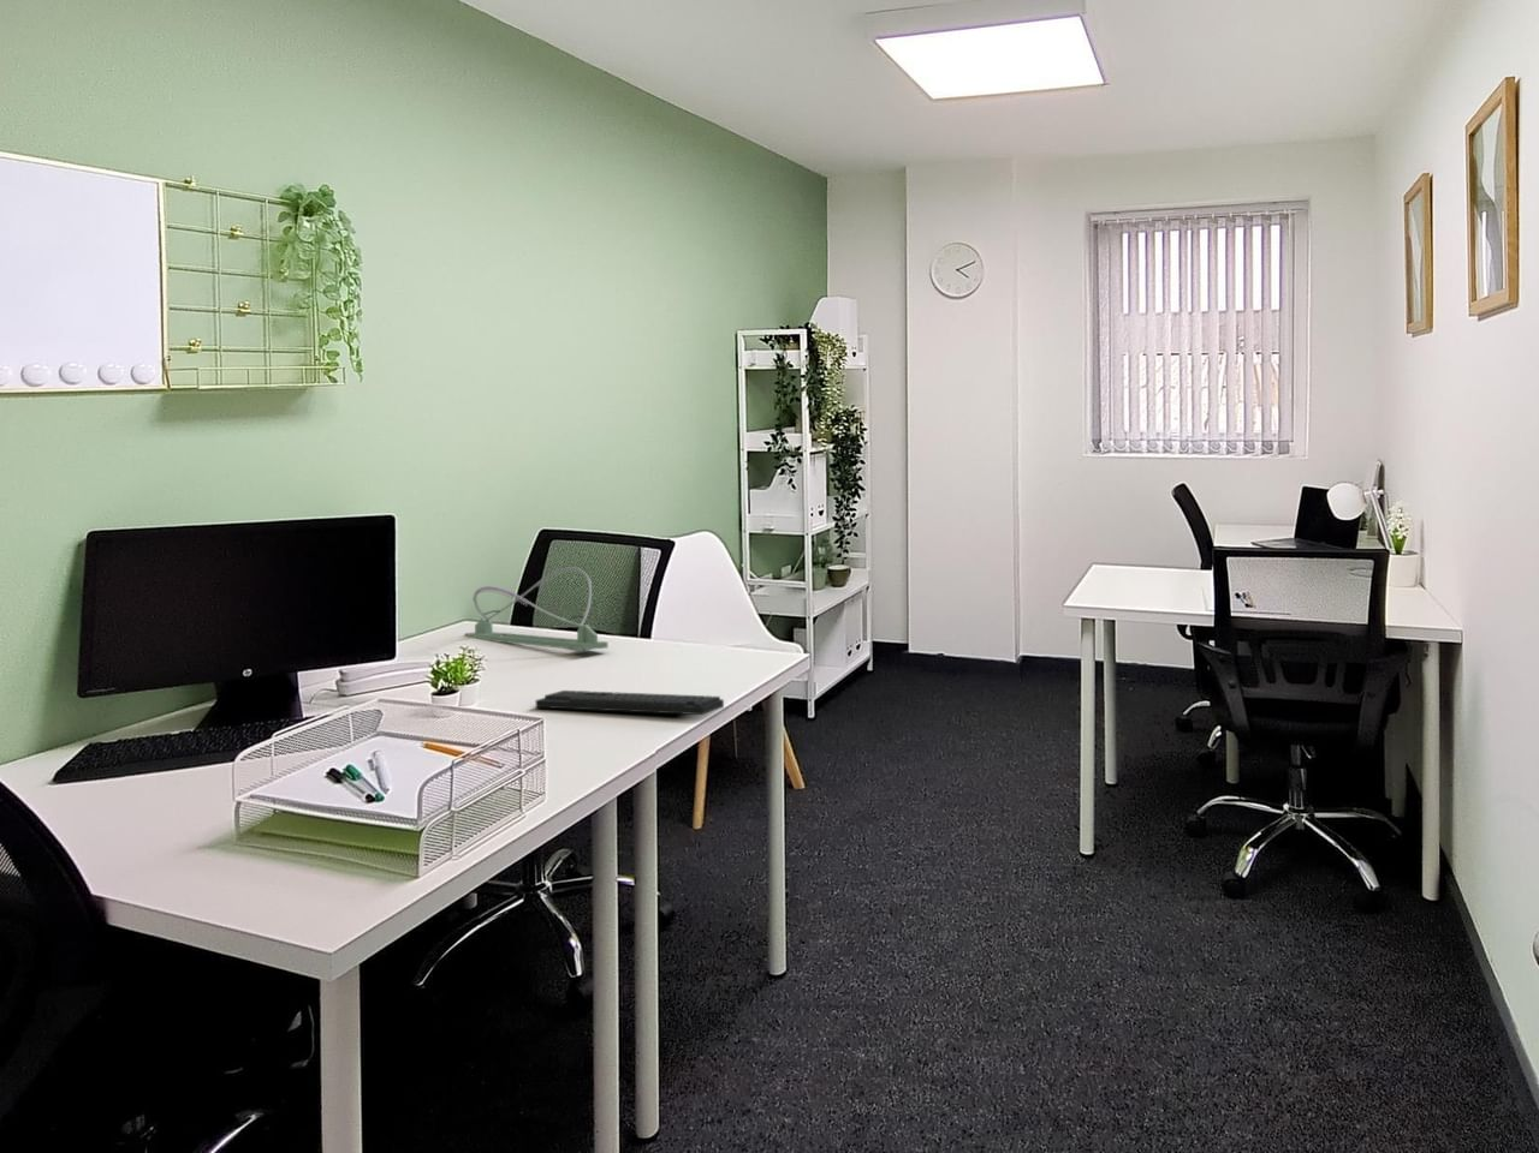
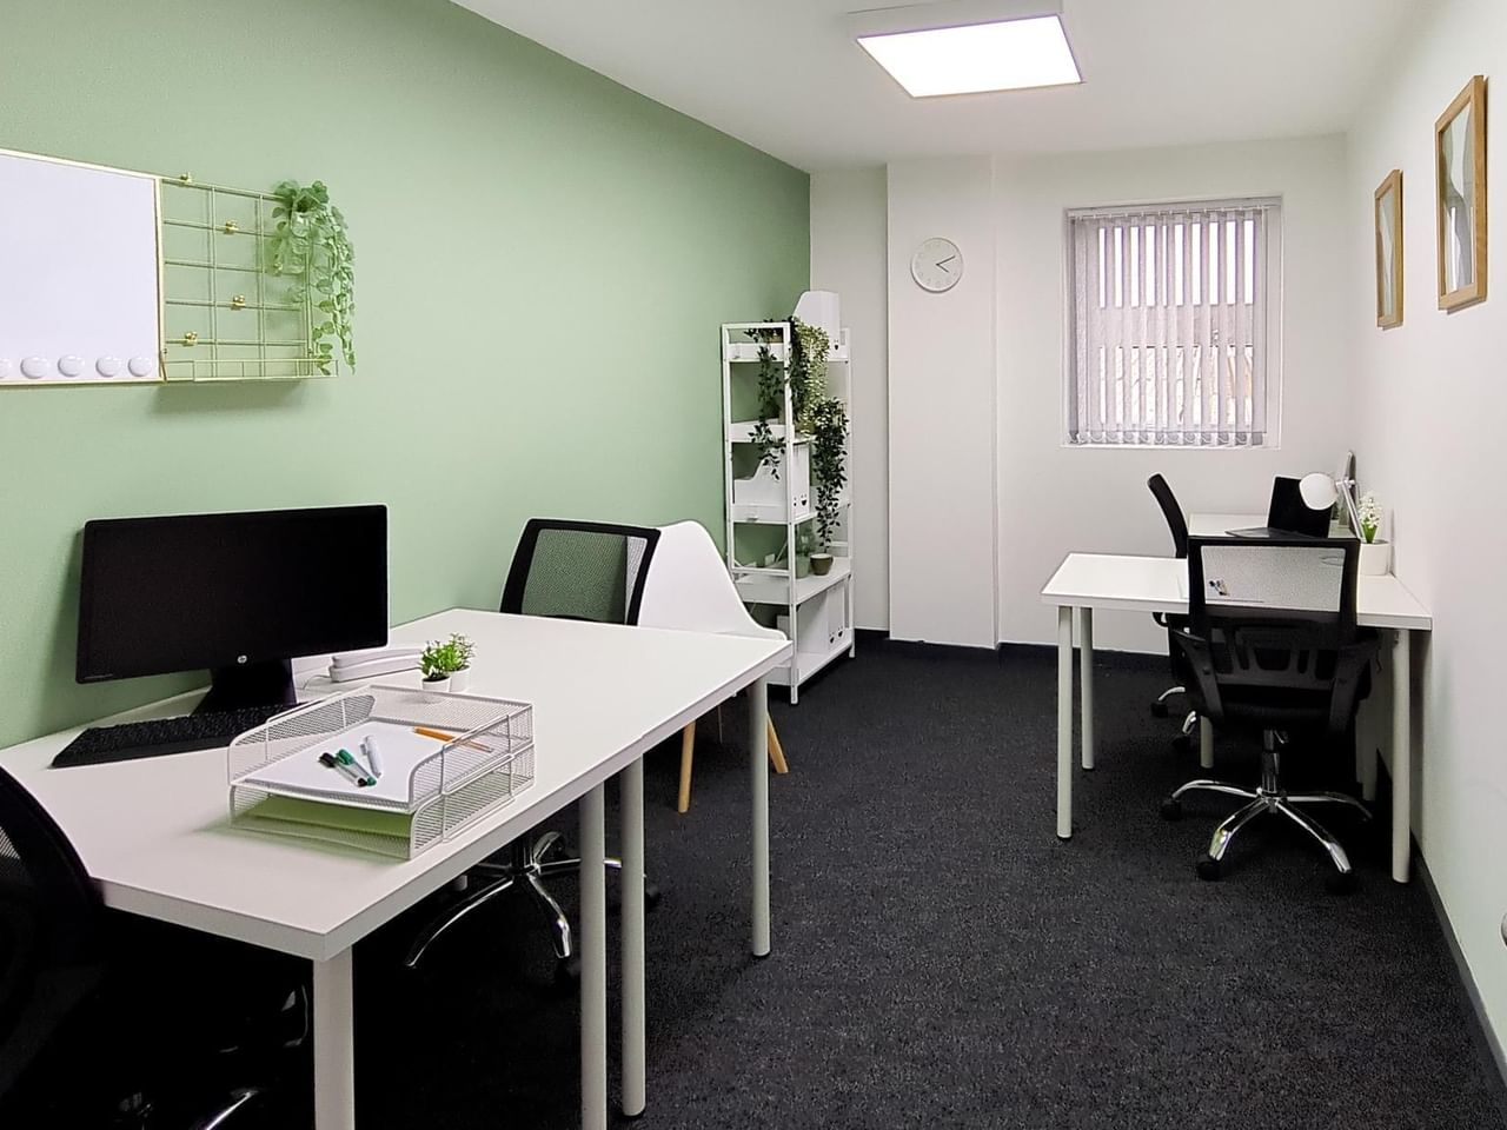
- keyboard [534,689,725,716]
- desk lamp [464,566,610,650]
